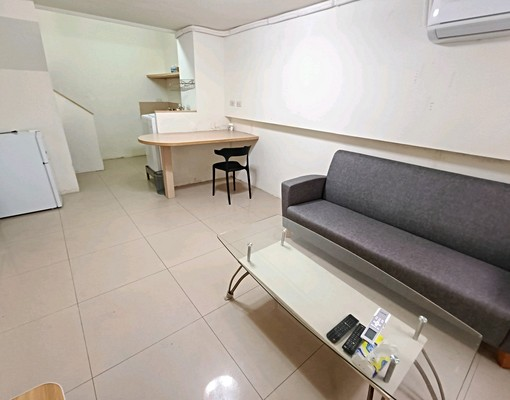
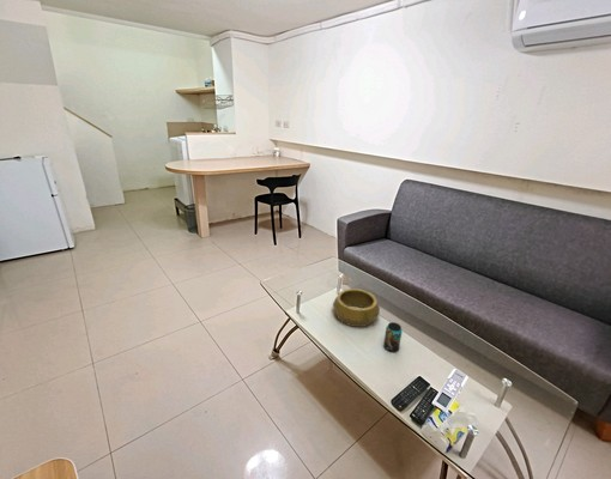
+ beverage can [382,321,404,353]
+ decorative bowl [332,287,381,328]
